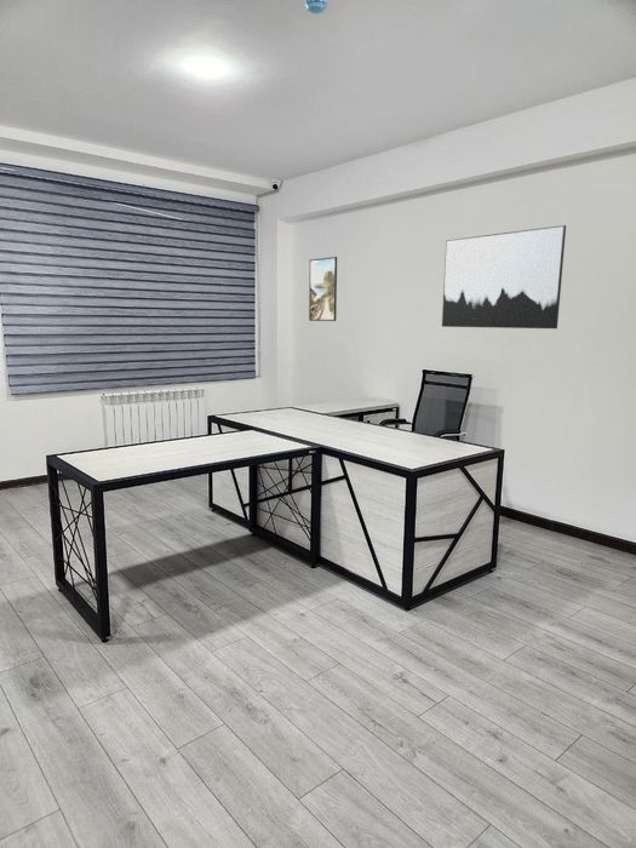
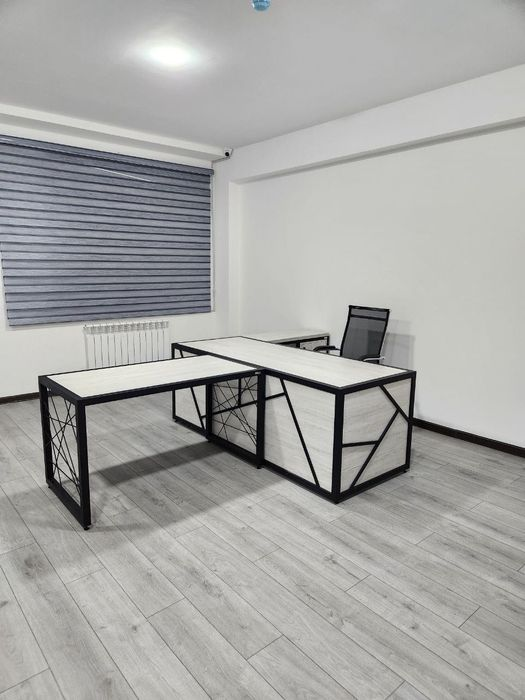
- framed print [308,256,338,322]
- wall art [441,224,567,330]
